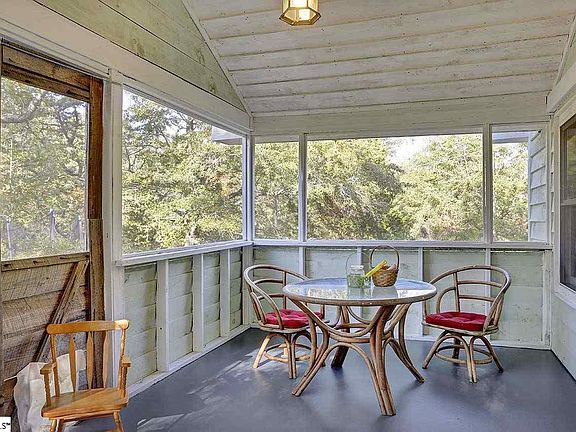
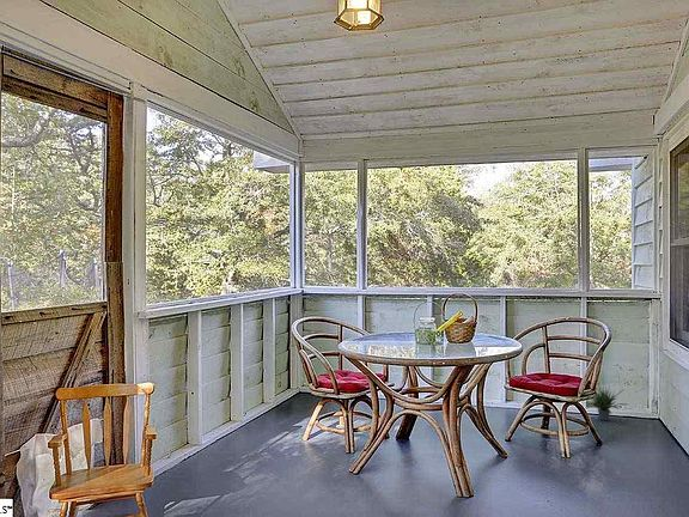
+ potted plant [584,383,627,421]
